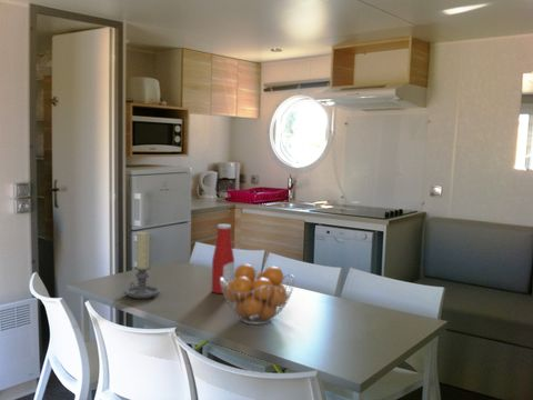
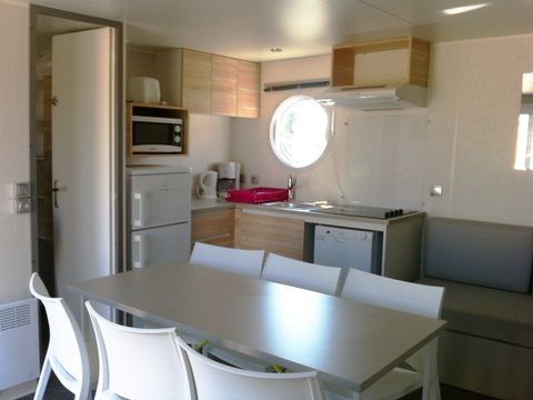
- fruit basket [220,262,295,326]
- bottle [211,223,235,294]
- candle holder [123,230,161,300]
